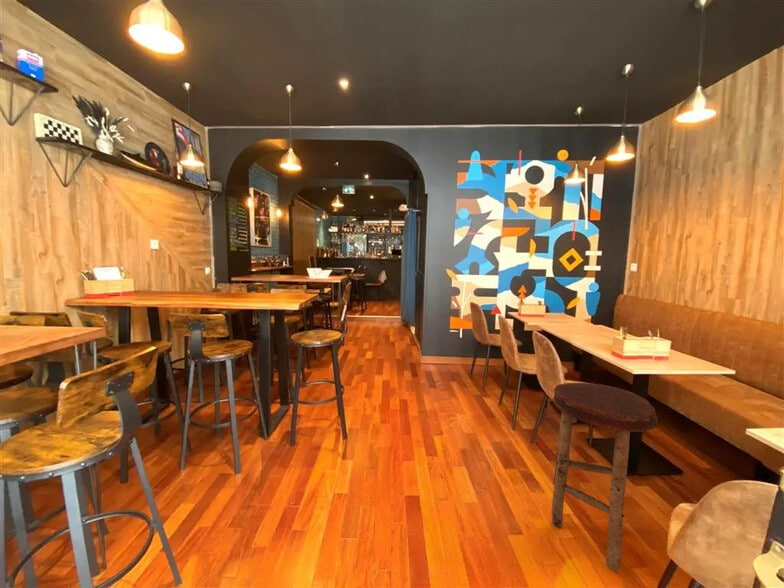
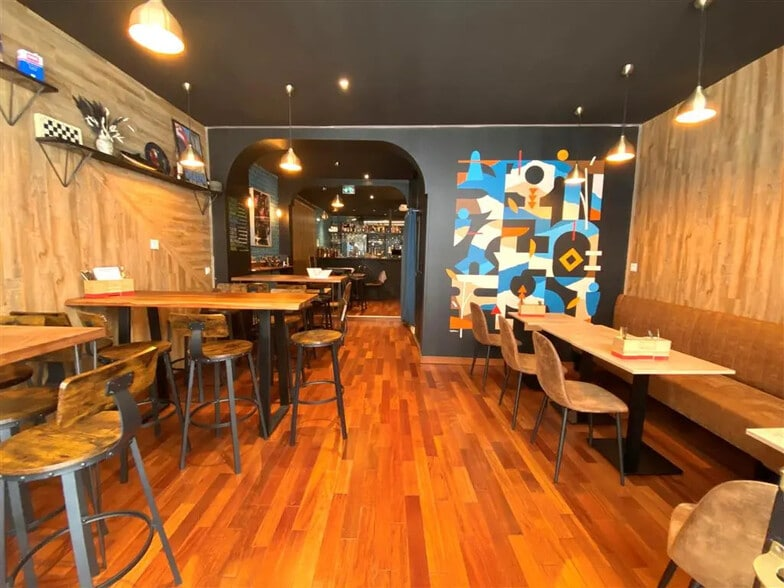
- stool [551,382,659,572]
